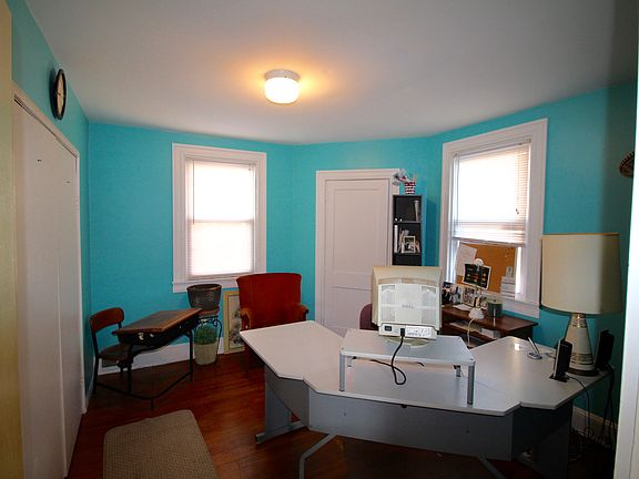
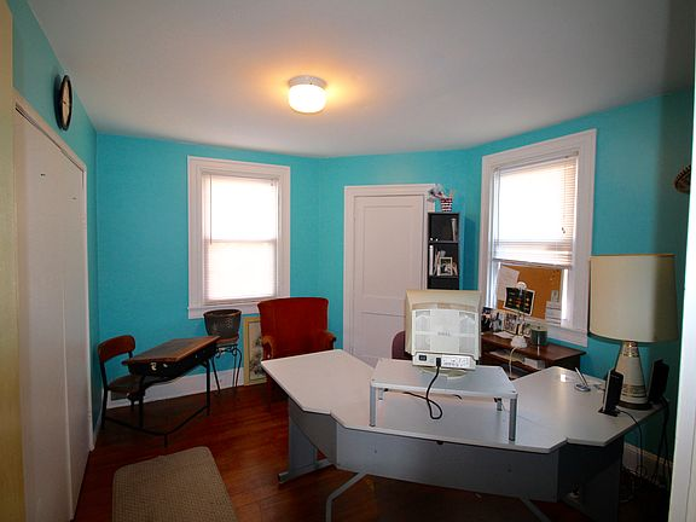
- potted plant [192,325,220,366]
